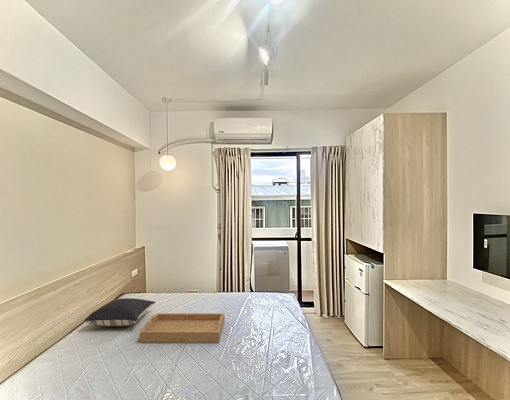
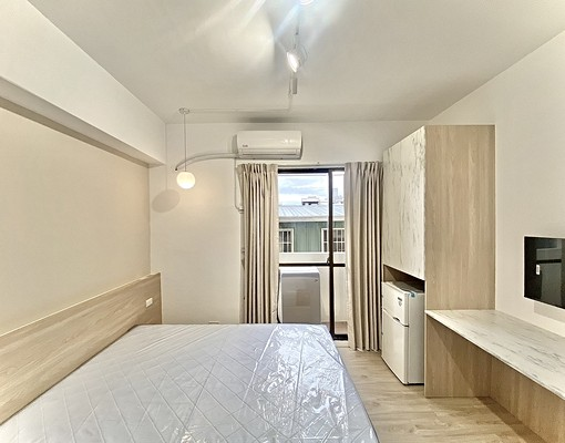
- pillow [83,297,157,327]
- serving tray [139,312,226,344]
